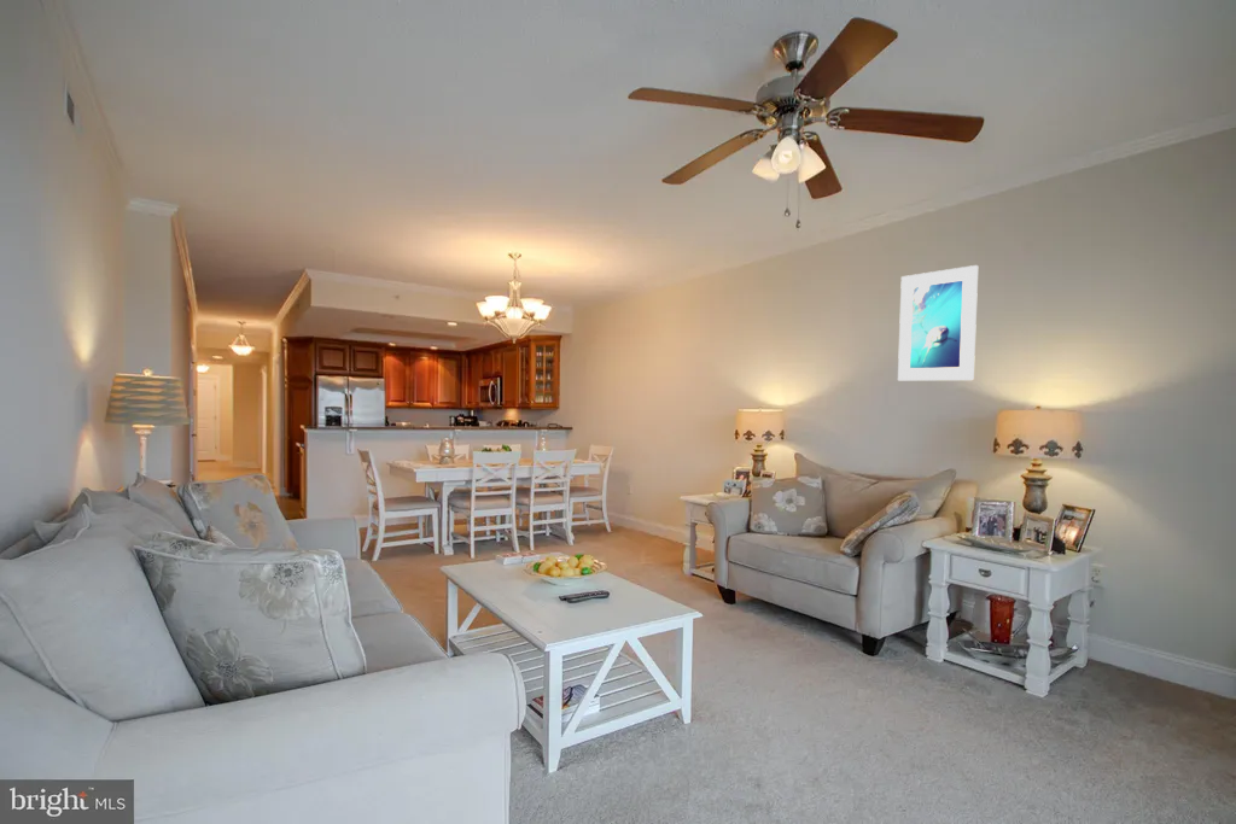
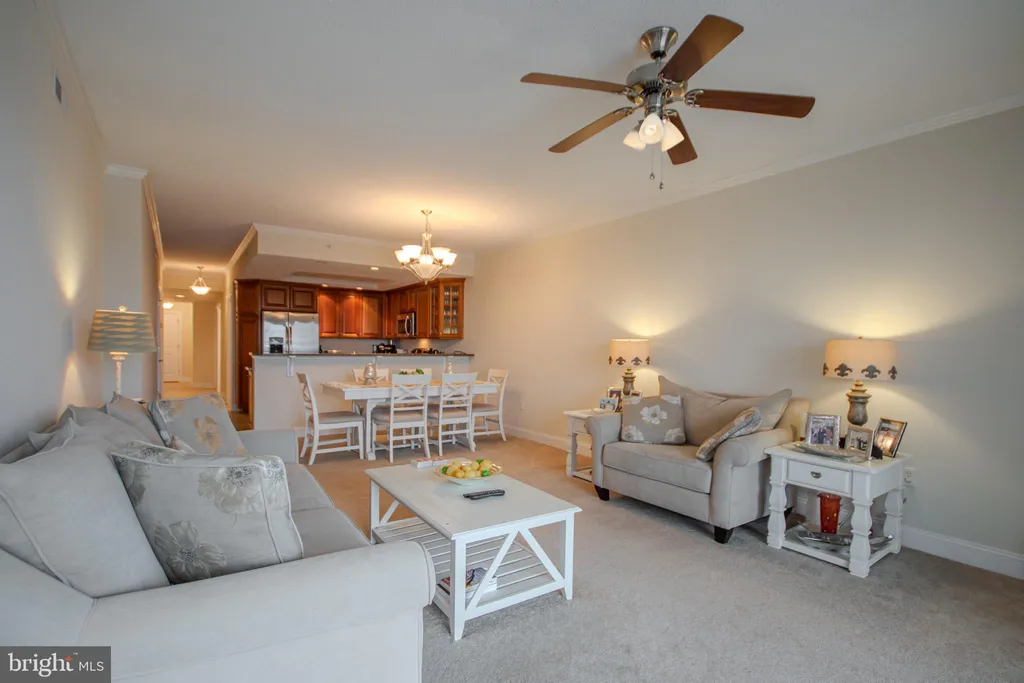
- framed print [897,264,979,381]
